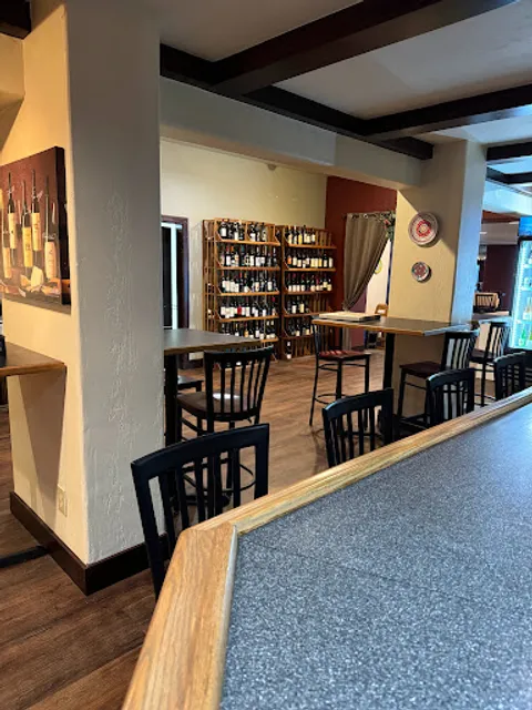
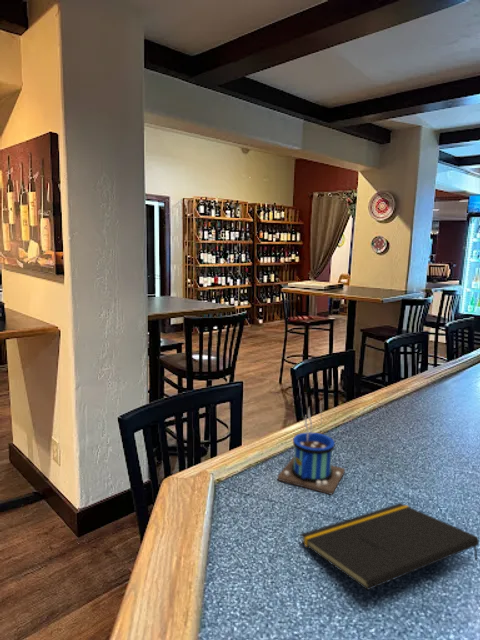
+ mug [276,401,346,496]
+ notepad [299,502,480,591]
